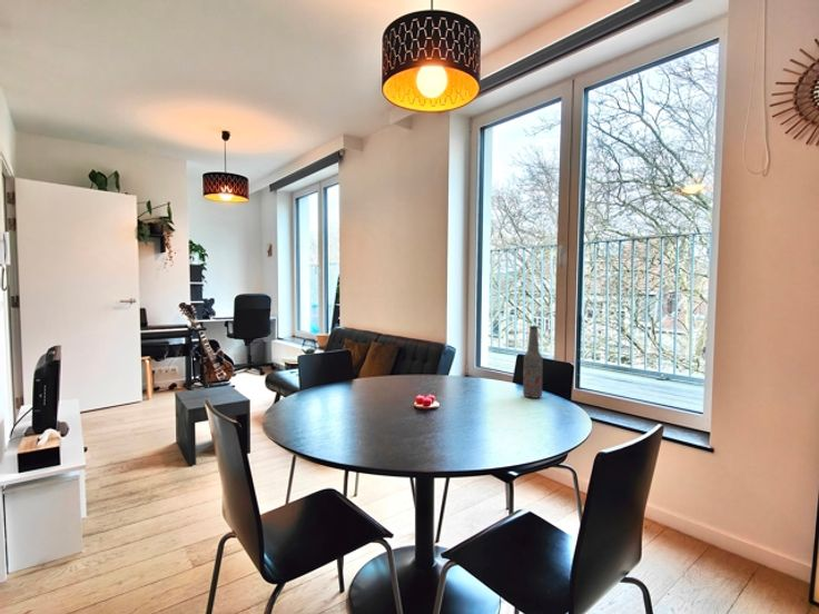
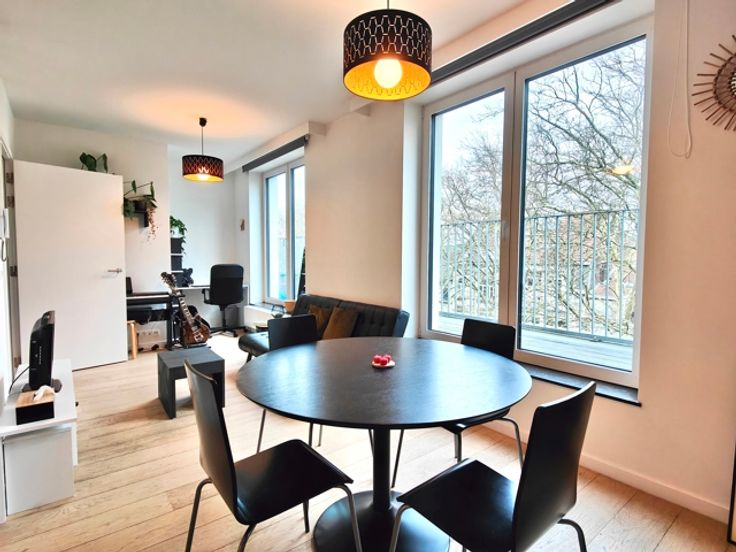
- bottle [522,325,544,399]
